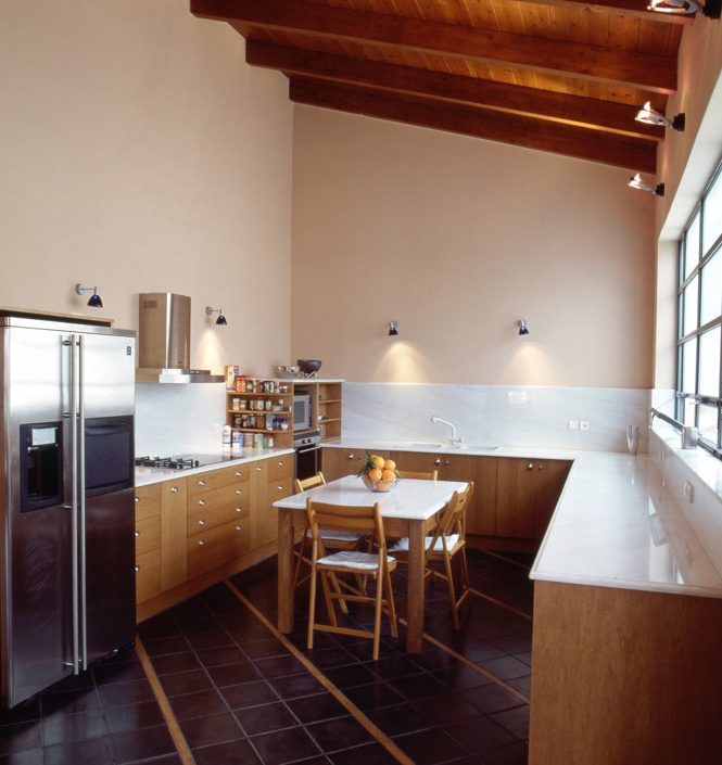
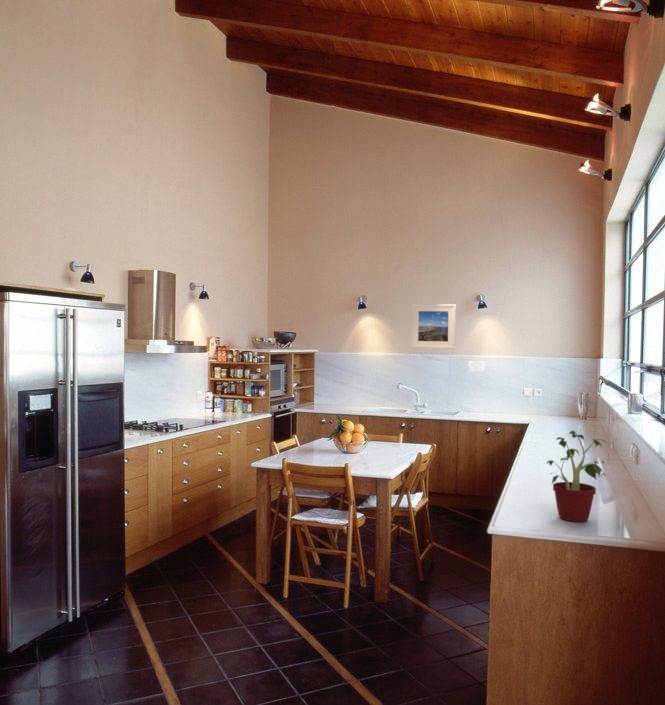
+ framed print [410,303,457,350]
+ potted plant [546,429,606,523]
